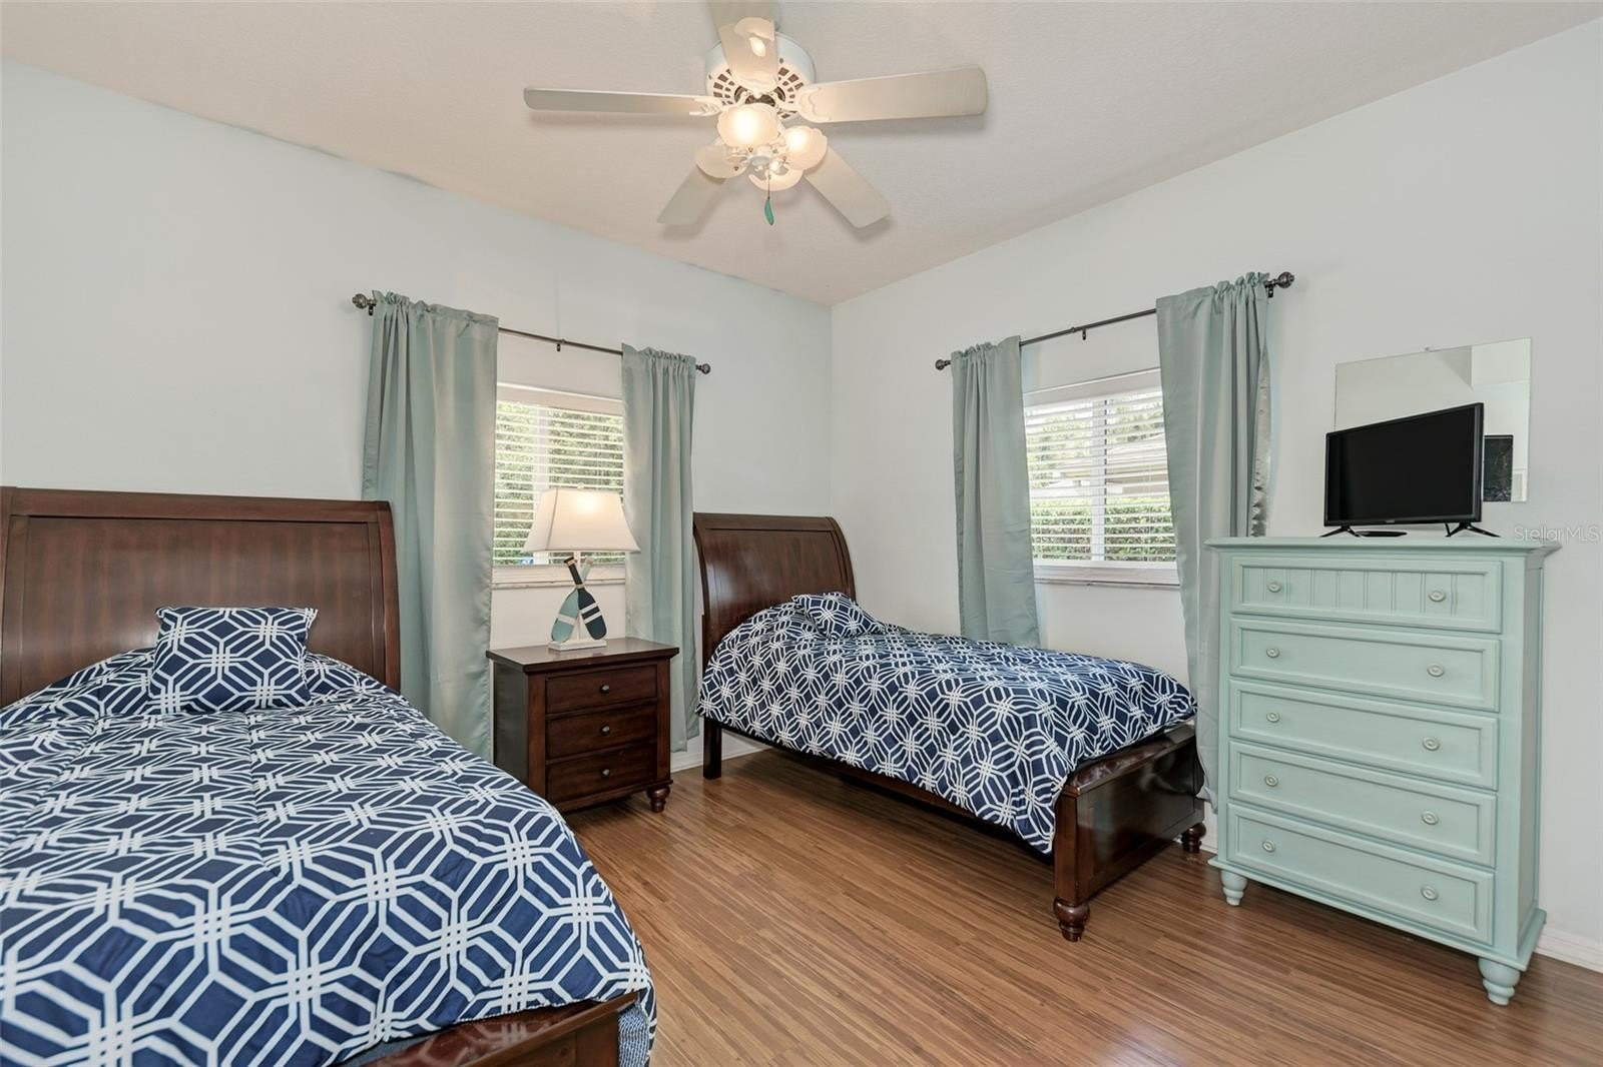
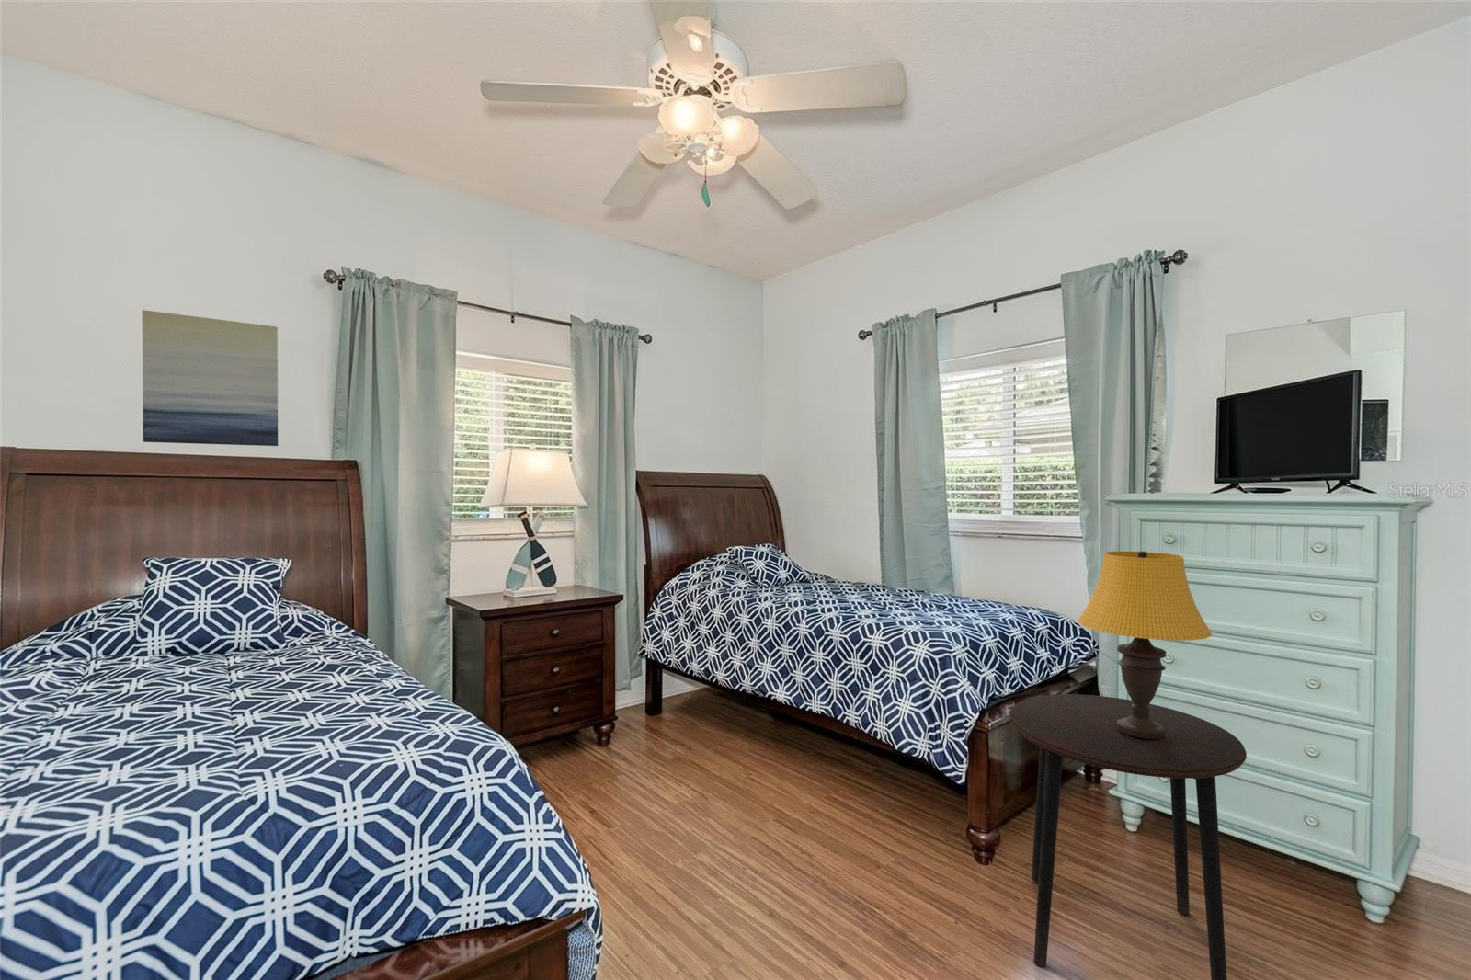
+ table lamp [1076,550,1214,740]
+ side table [1008,693,1248,980]
+ wall art [141,308,279,446]
